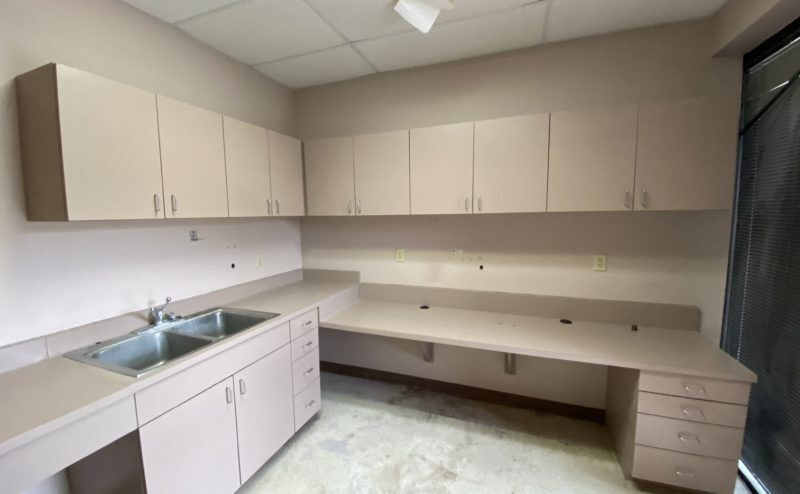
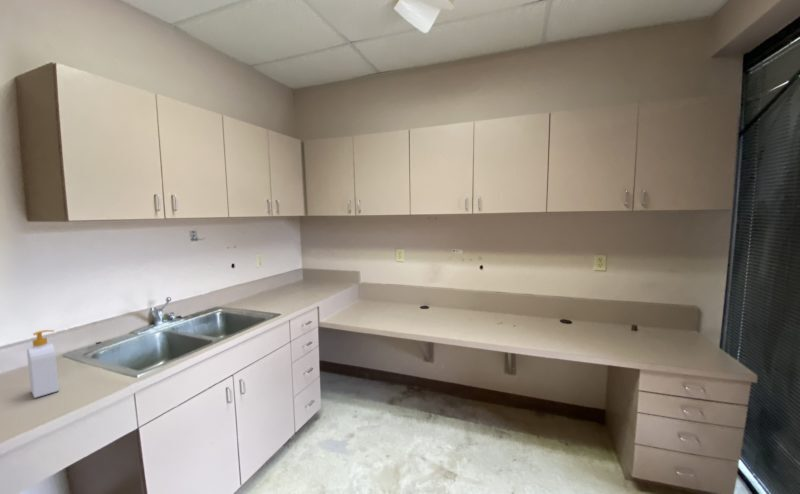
+ soap bottle [26,329,60,399]
